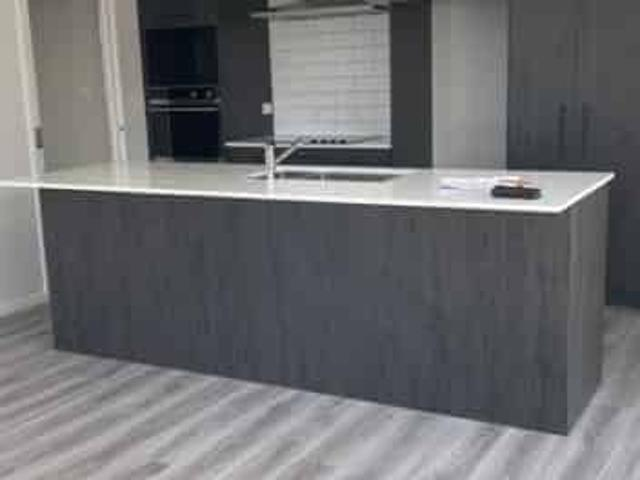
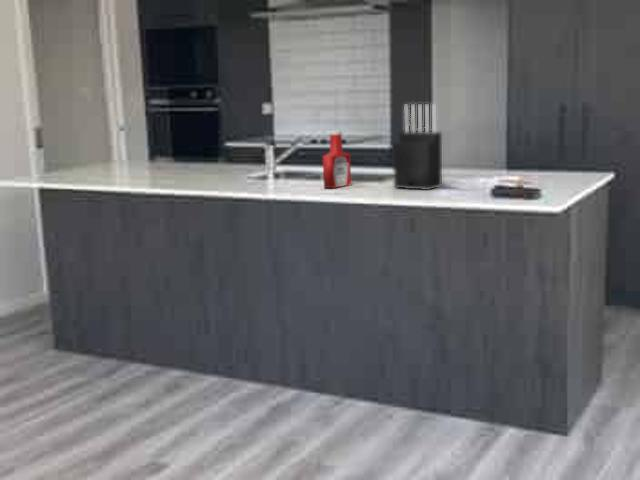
+ soap bottle [322,129,352,189]
+ knife block [392,103,443,191]
